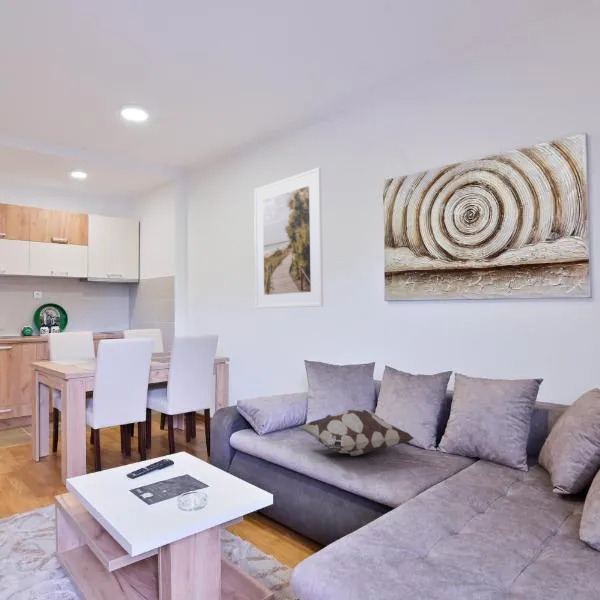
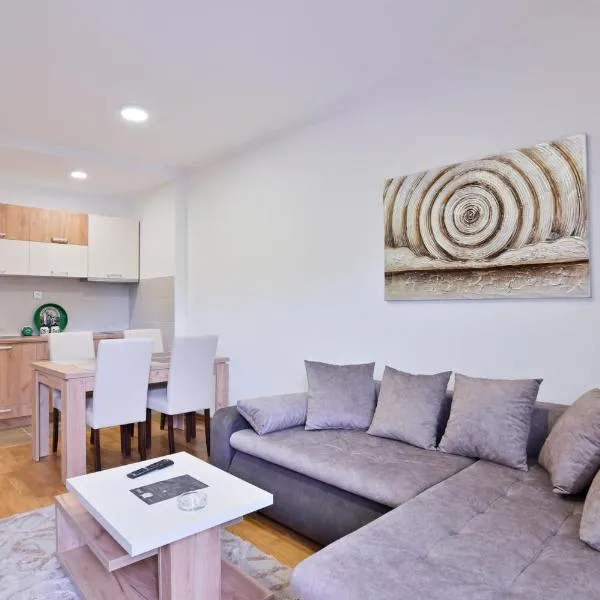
- decorative pillow [299,408,414,457]
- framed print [253,167,324,310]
